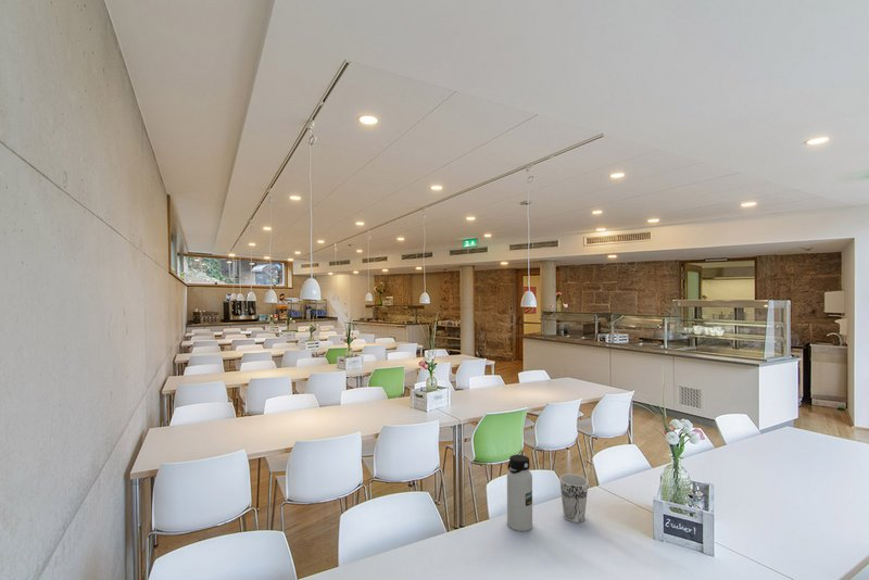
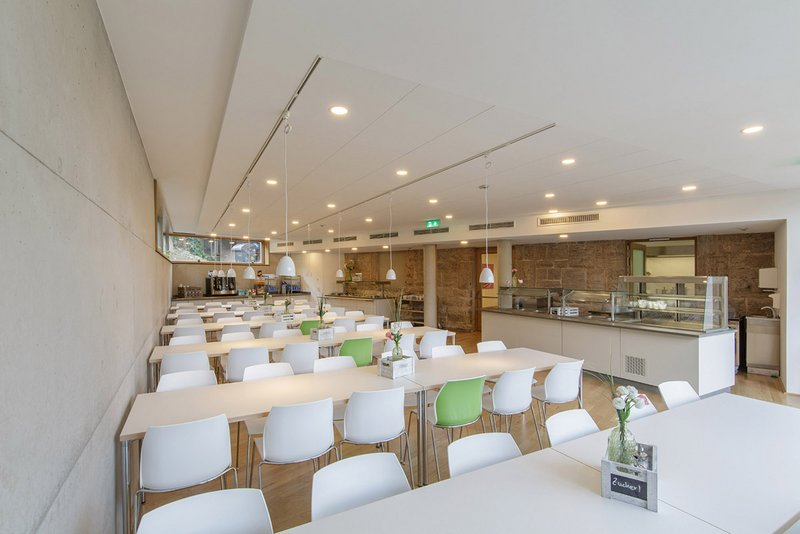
- water bottle [506,454,533,532]
- cup [558,474,590,524]
